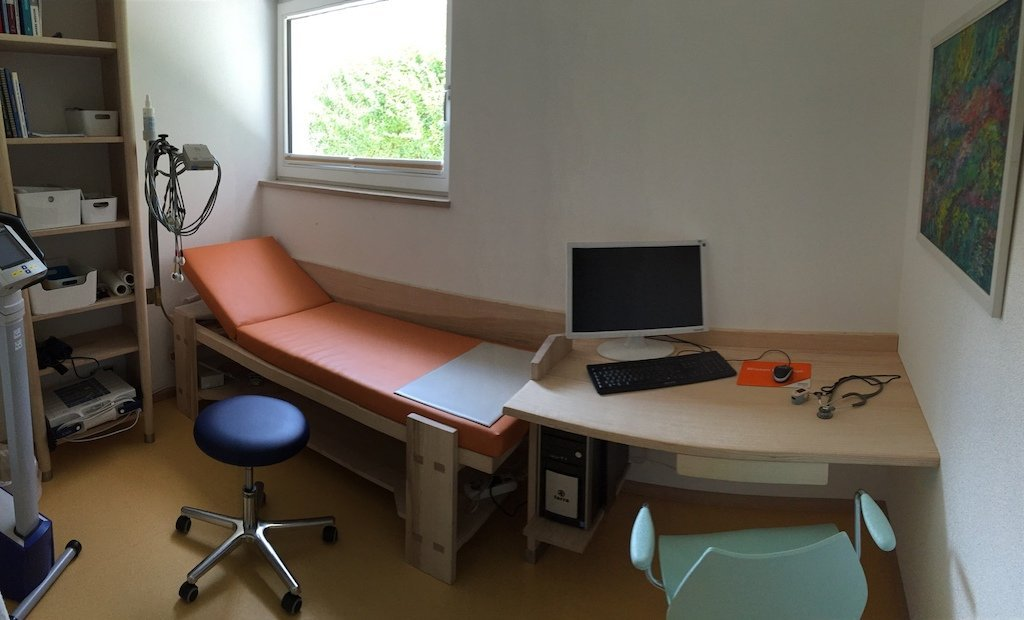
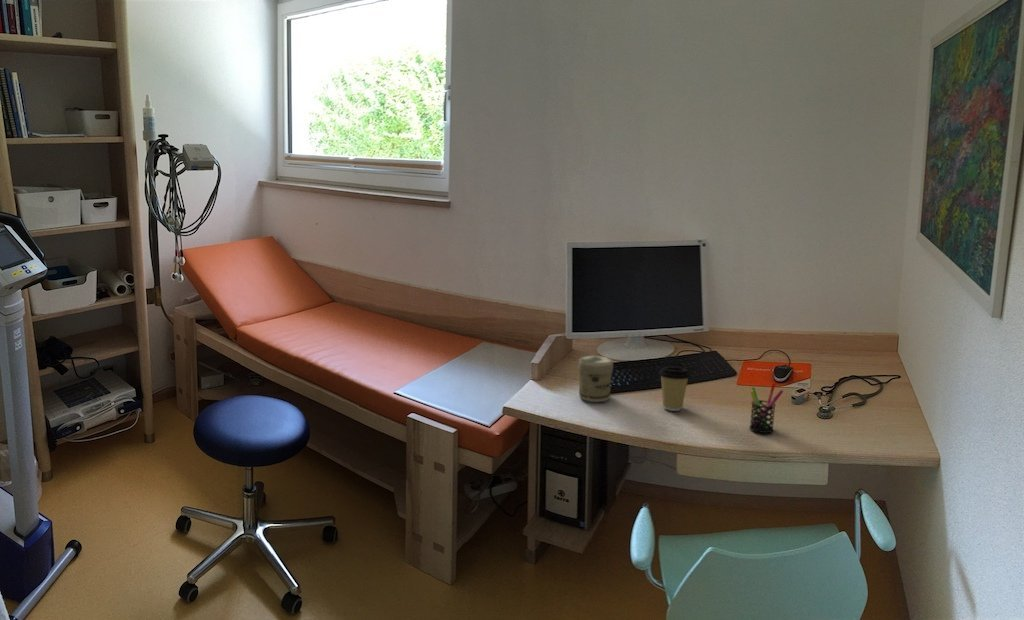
+ coffee cup [658,366,692,412]
+ pen holder [749,382,784,434]
+ jar [578,355,614,403]
